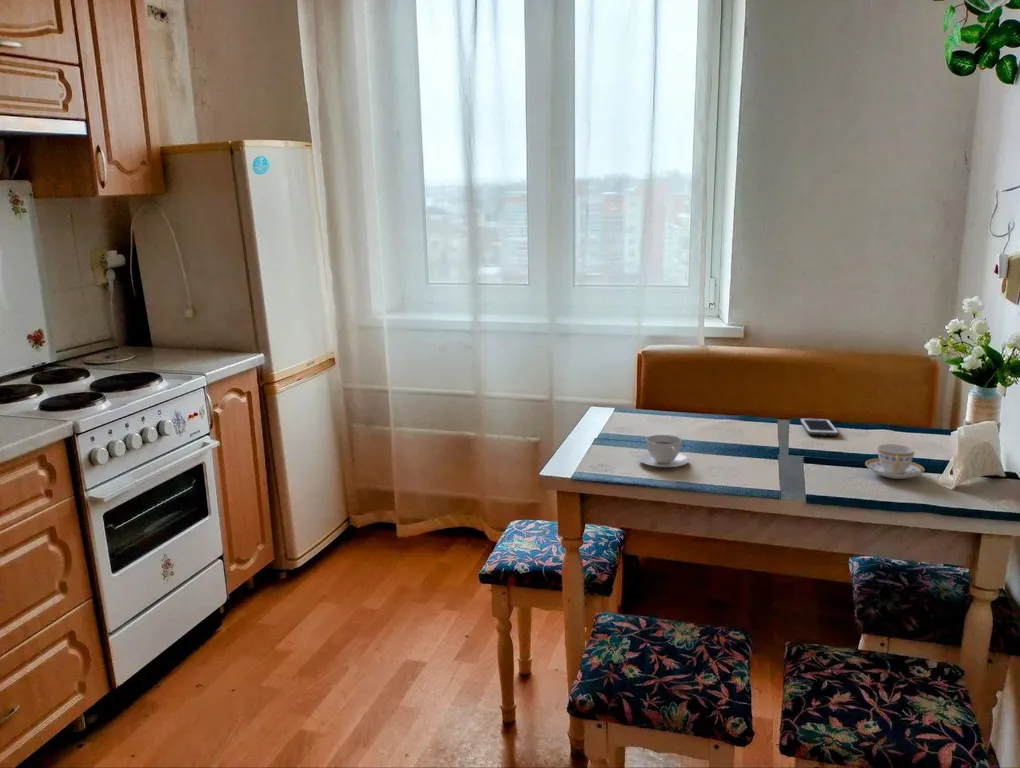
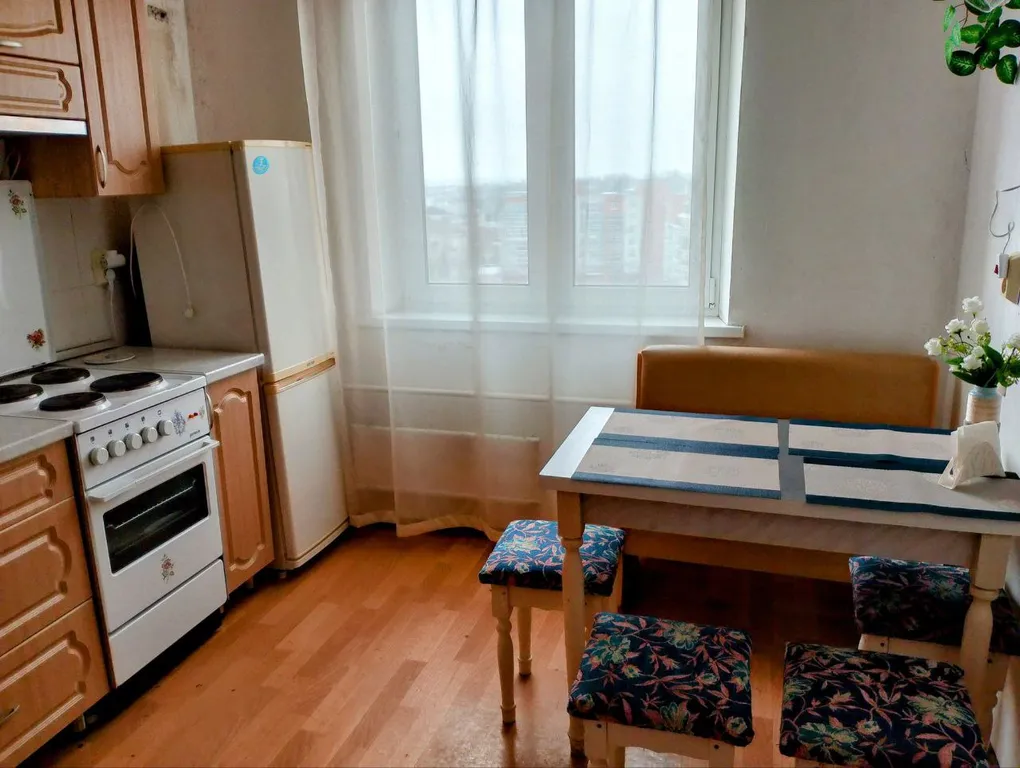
- teacup [637,434,690,468]
- teacup [864,443,926,480]
- cell phone [799,417,840,437]
